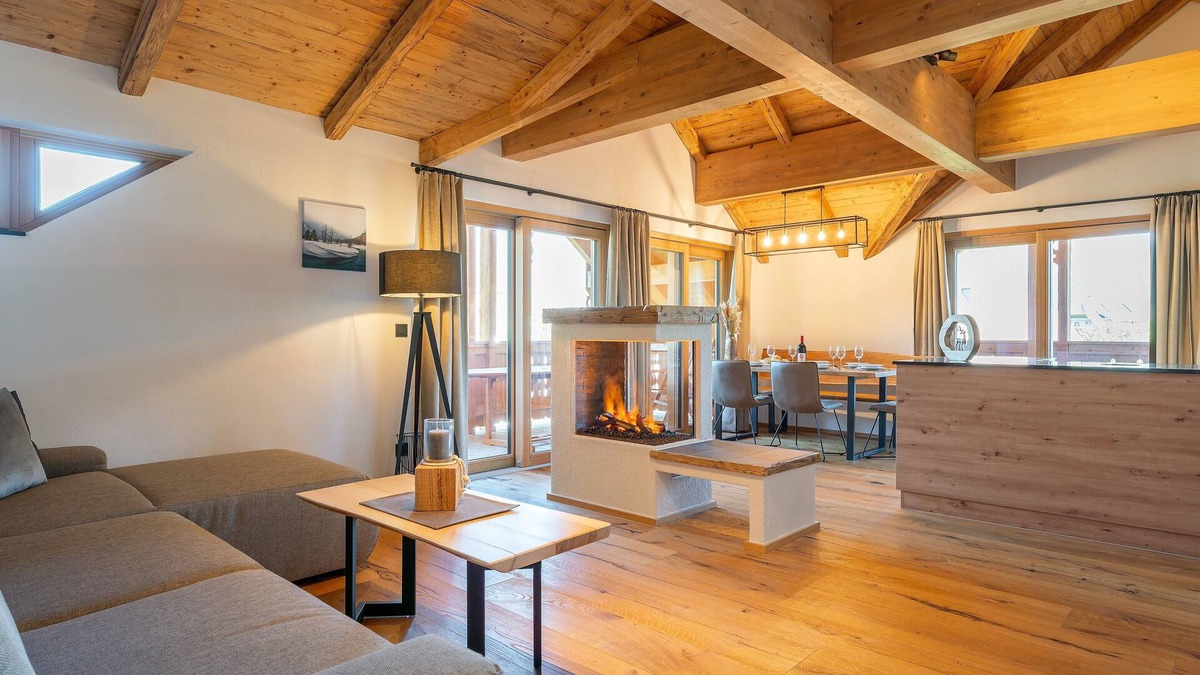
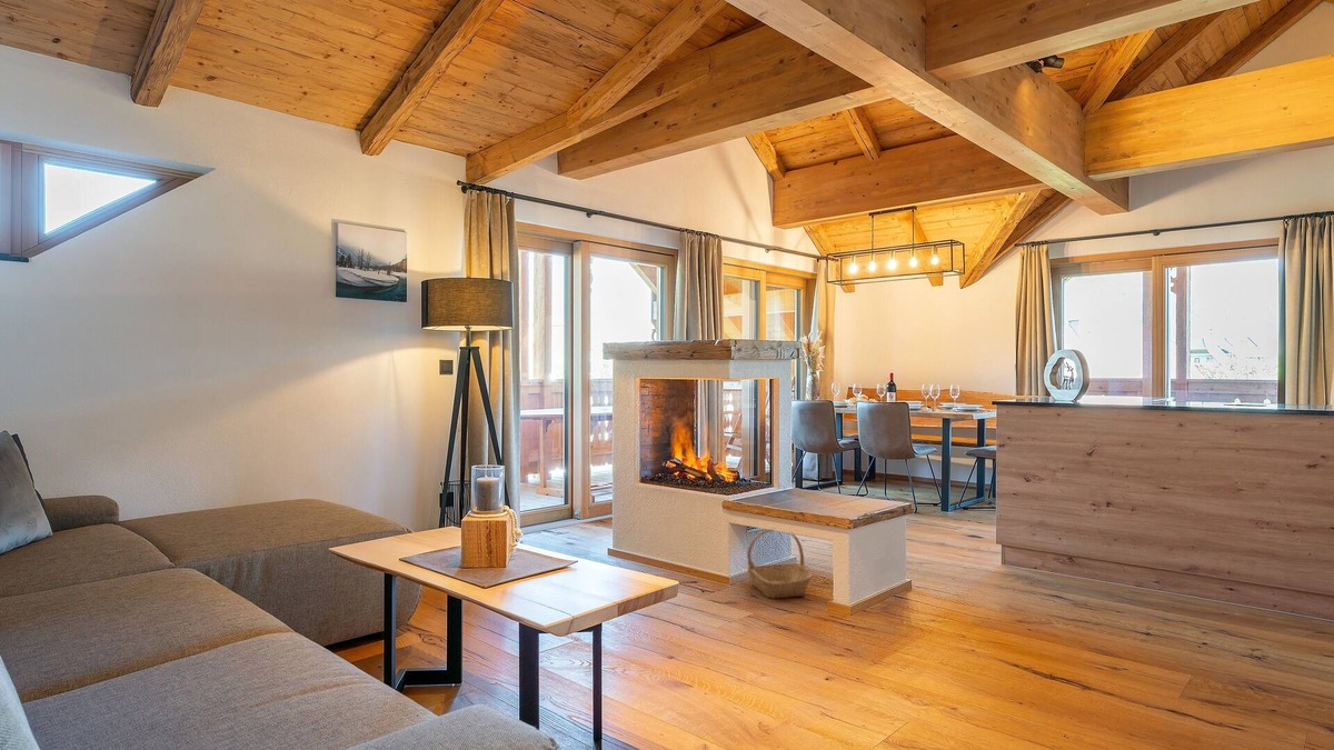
+ basket [746,528,813,599]
